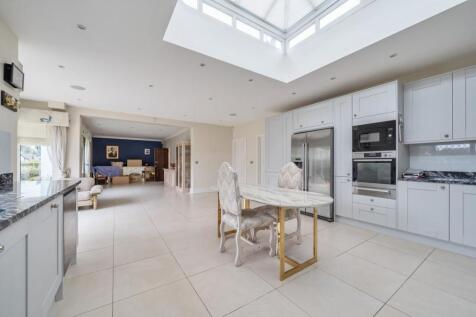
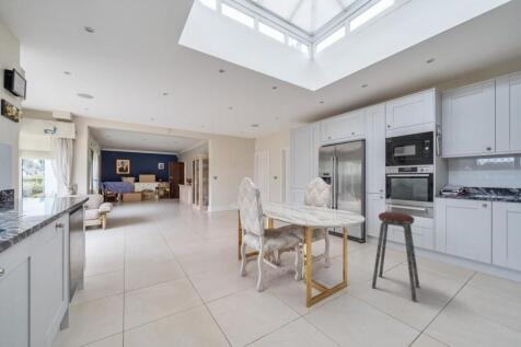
+ music stool [371,211,420,303]
